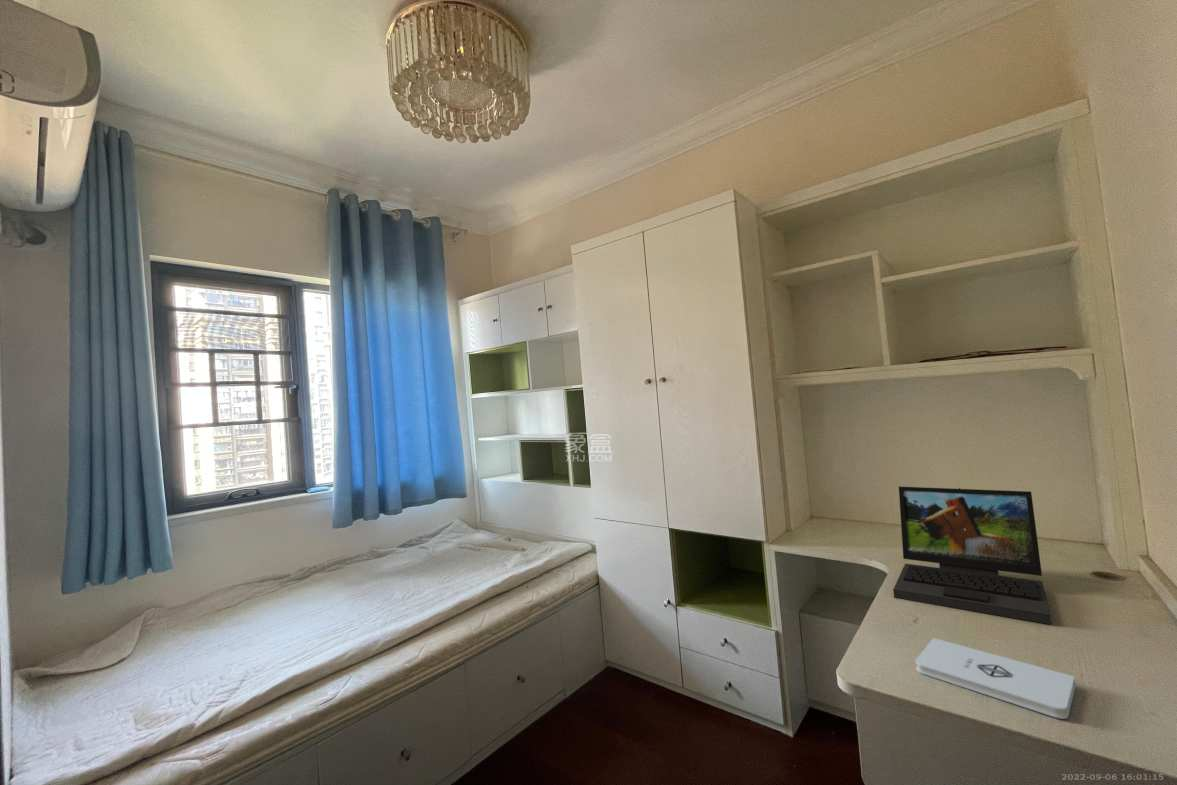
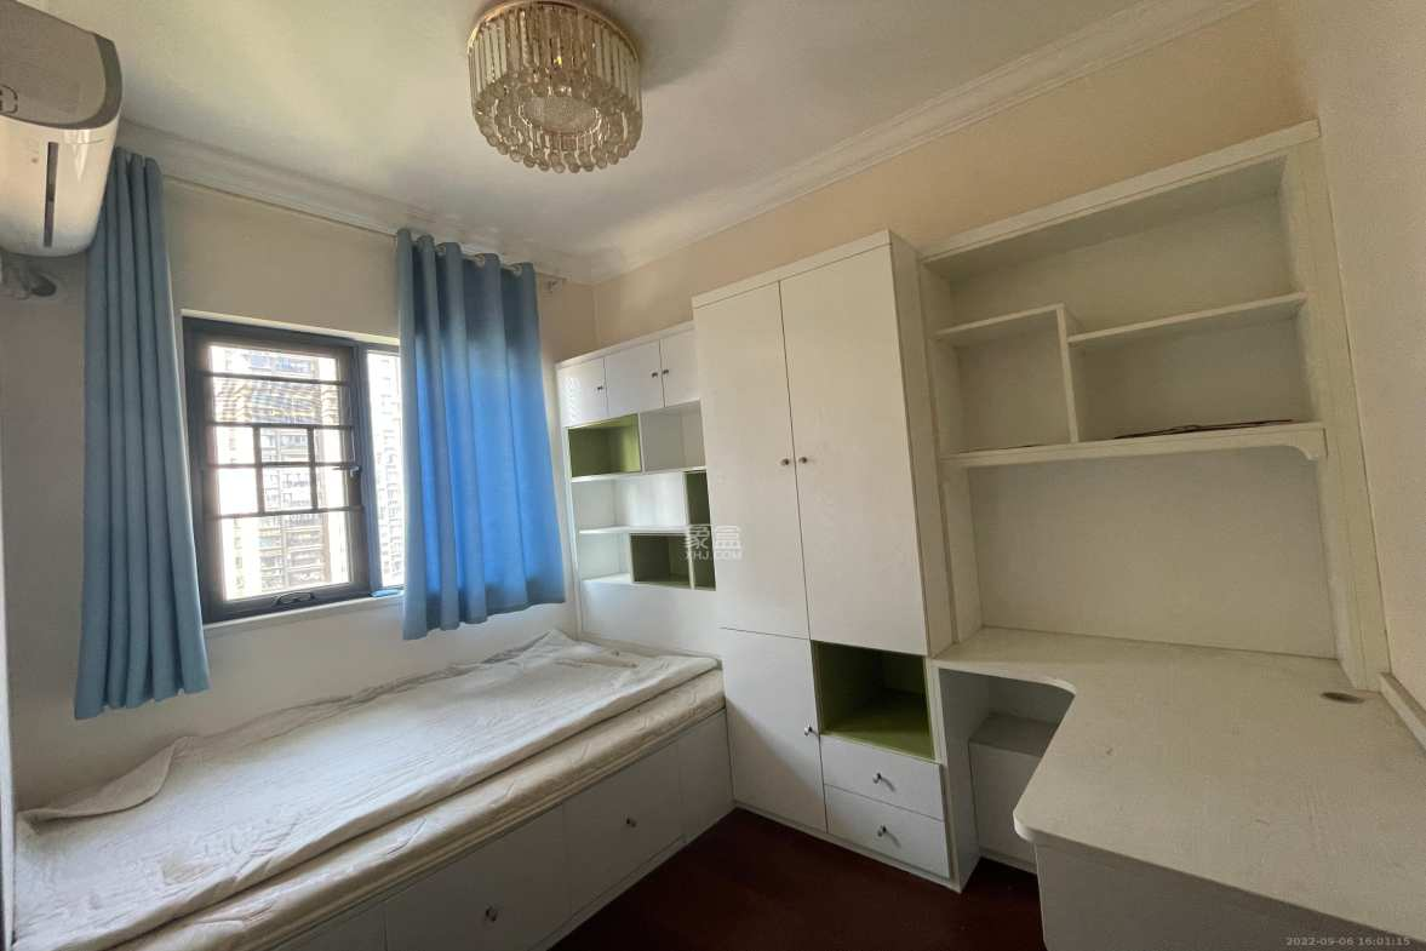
- notepad [915,637,1077,720]
- laptop [892,486,1052,625]
